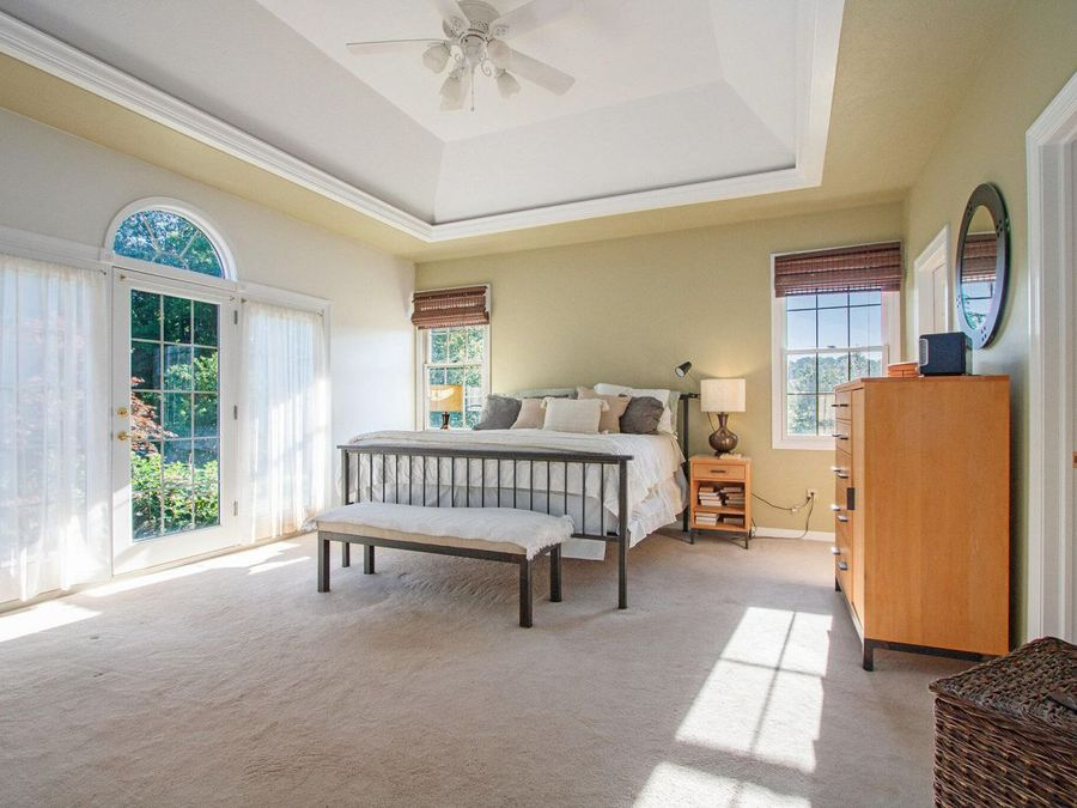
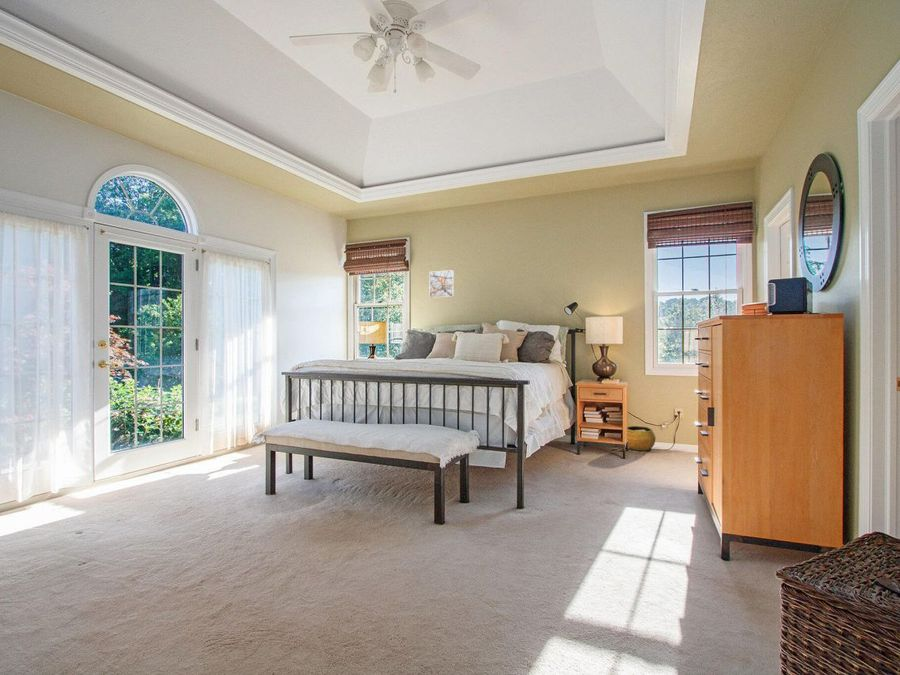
+ clay pot [626,425,657,453]
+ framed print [428,269,455,299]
